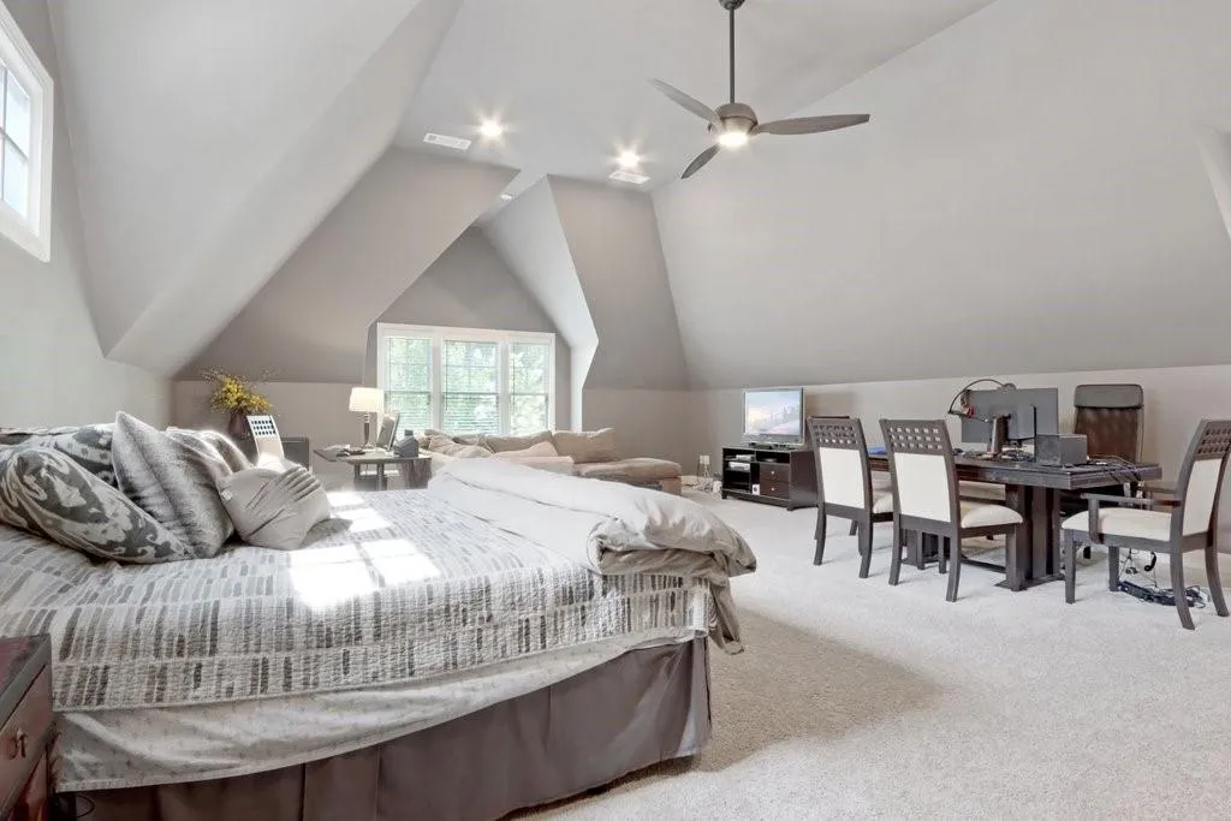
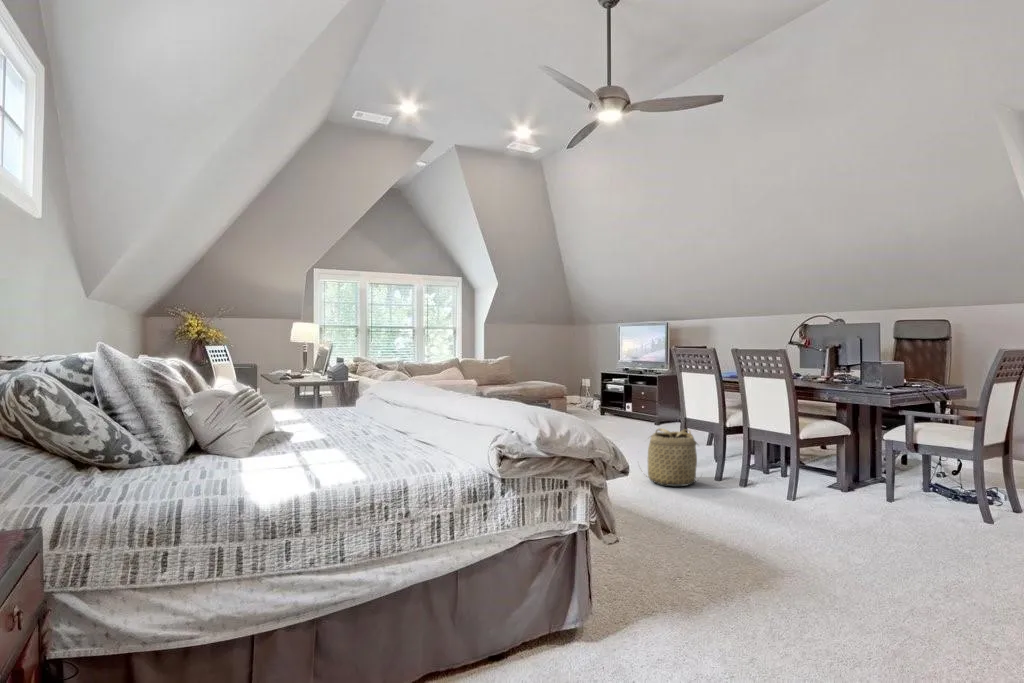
+ basket [637,427,704,487]
